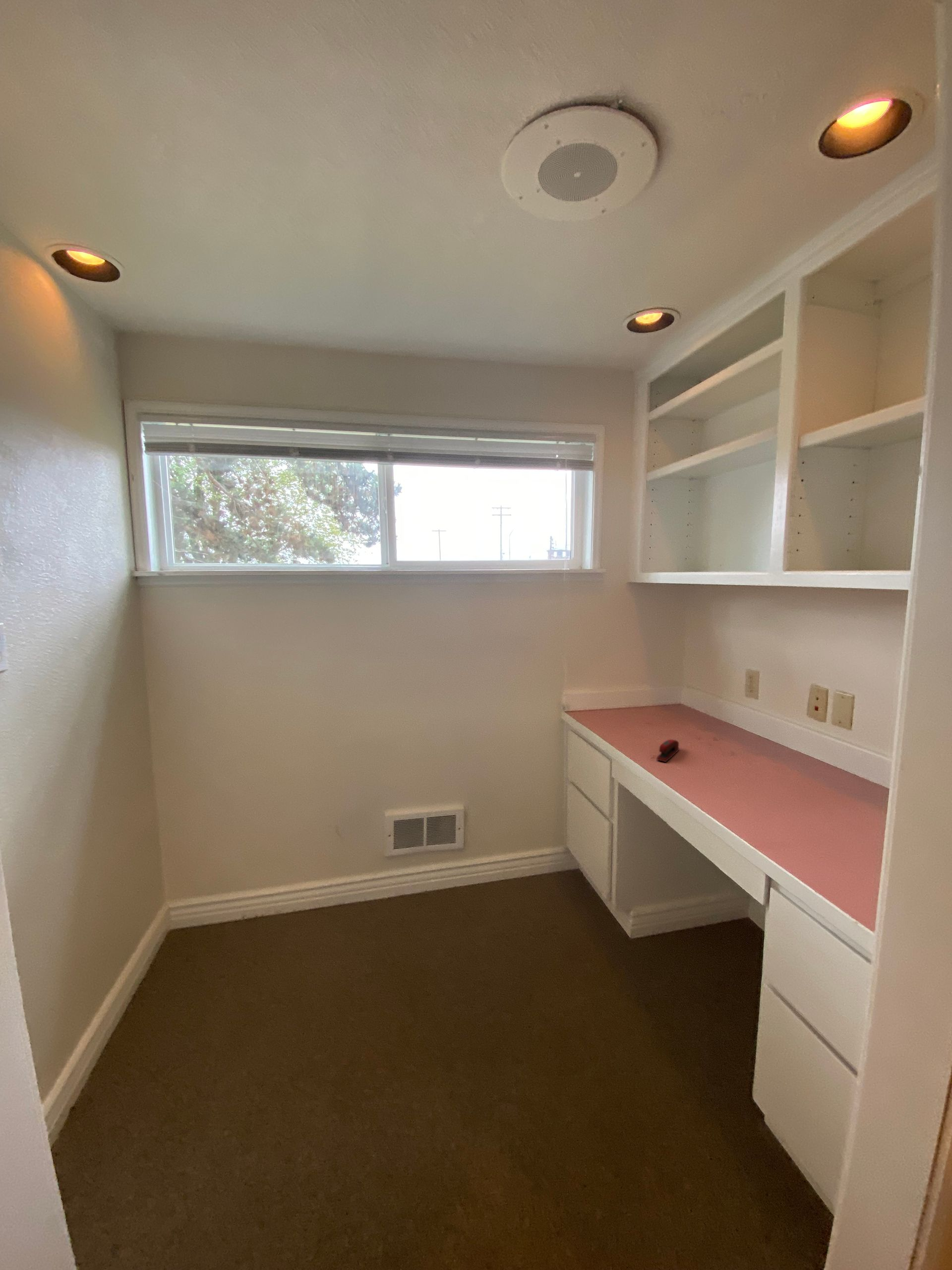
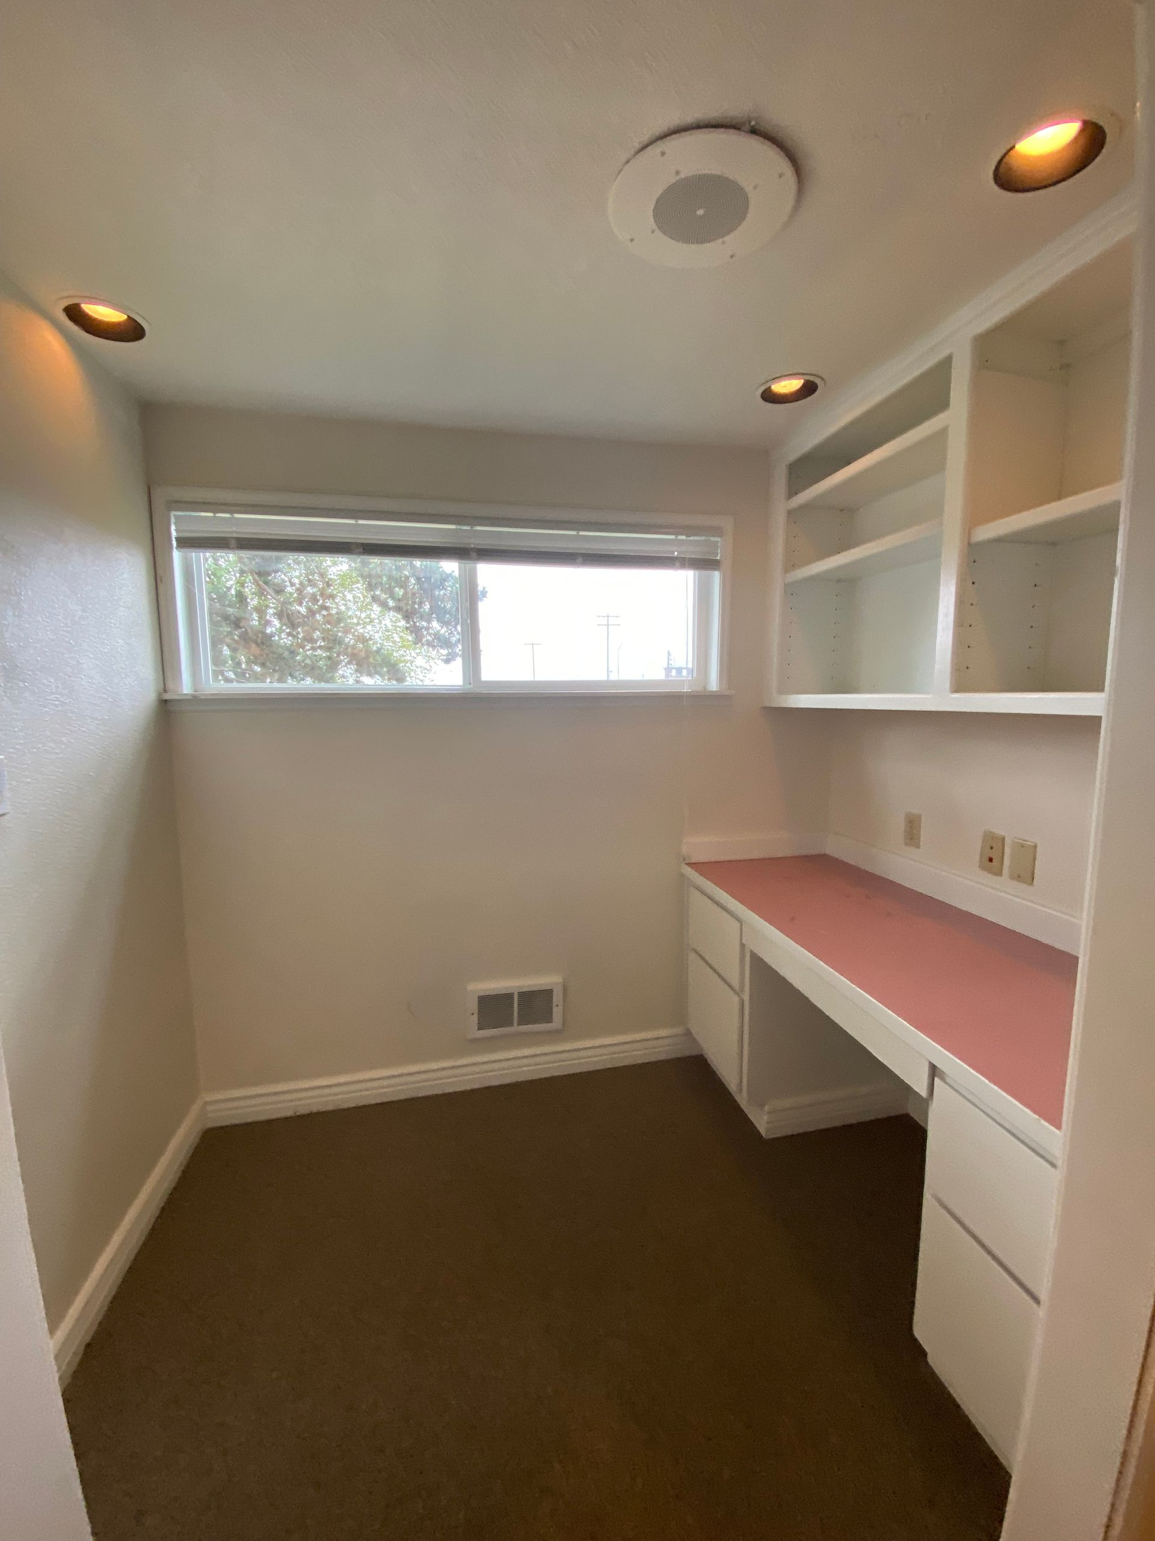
- stapler [656,739,679,762]
